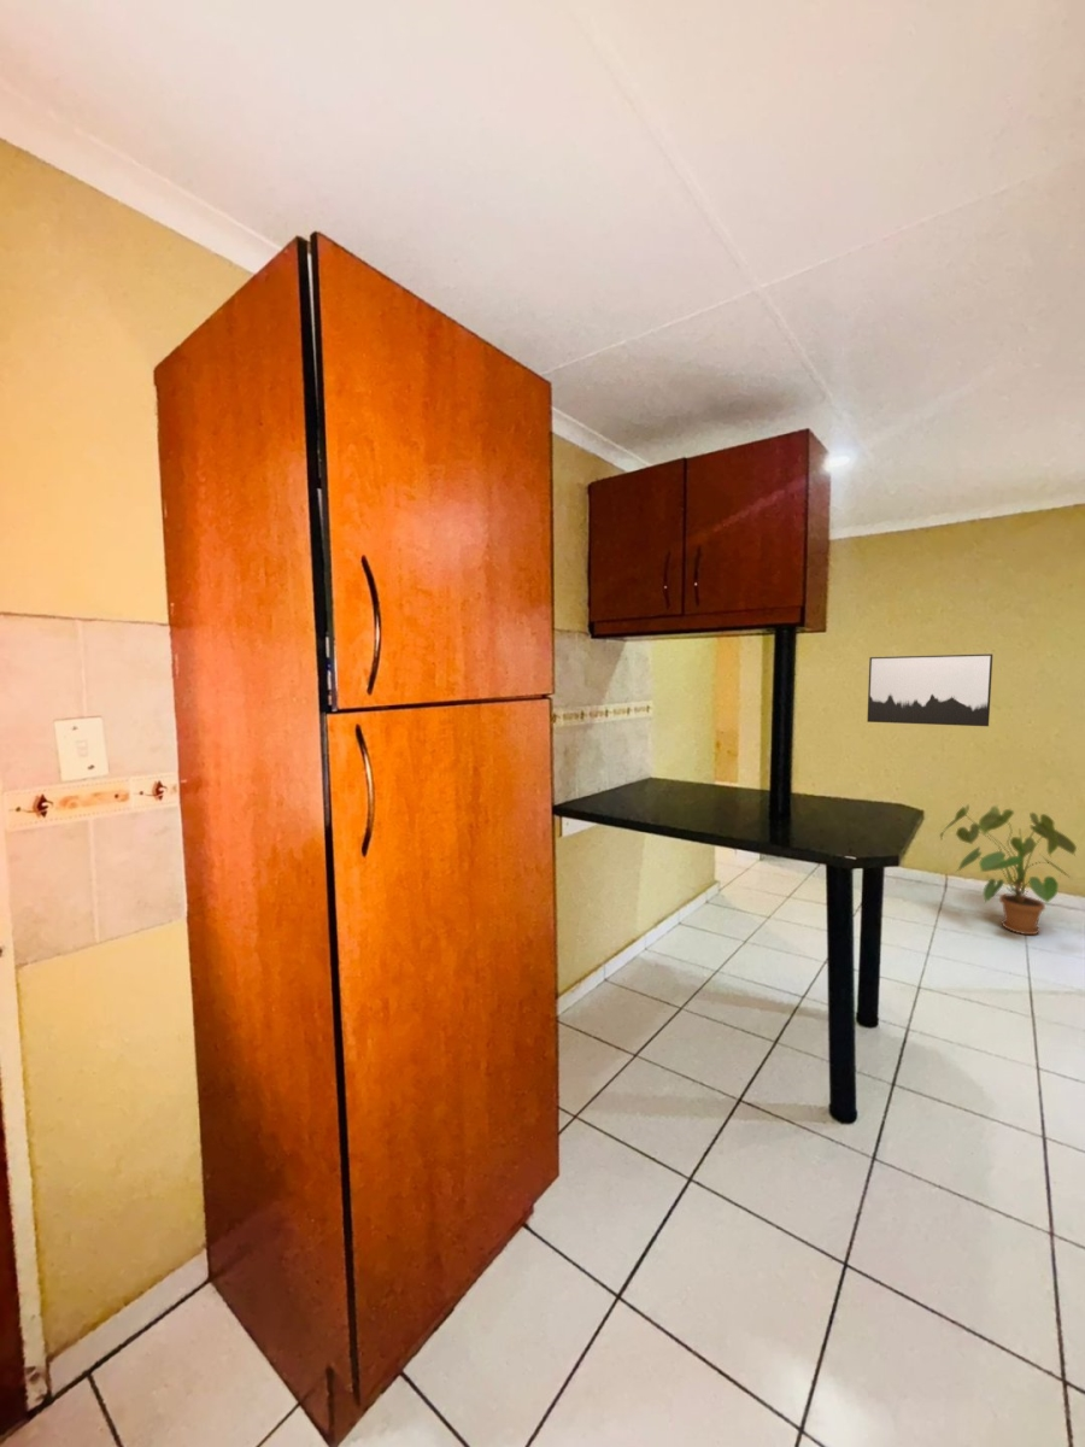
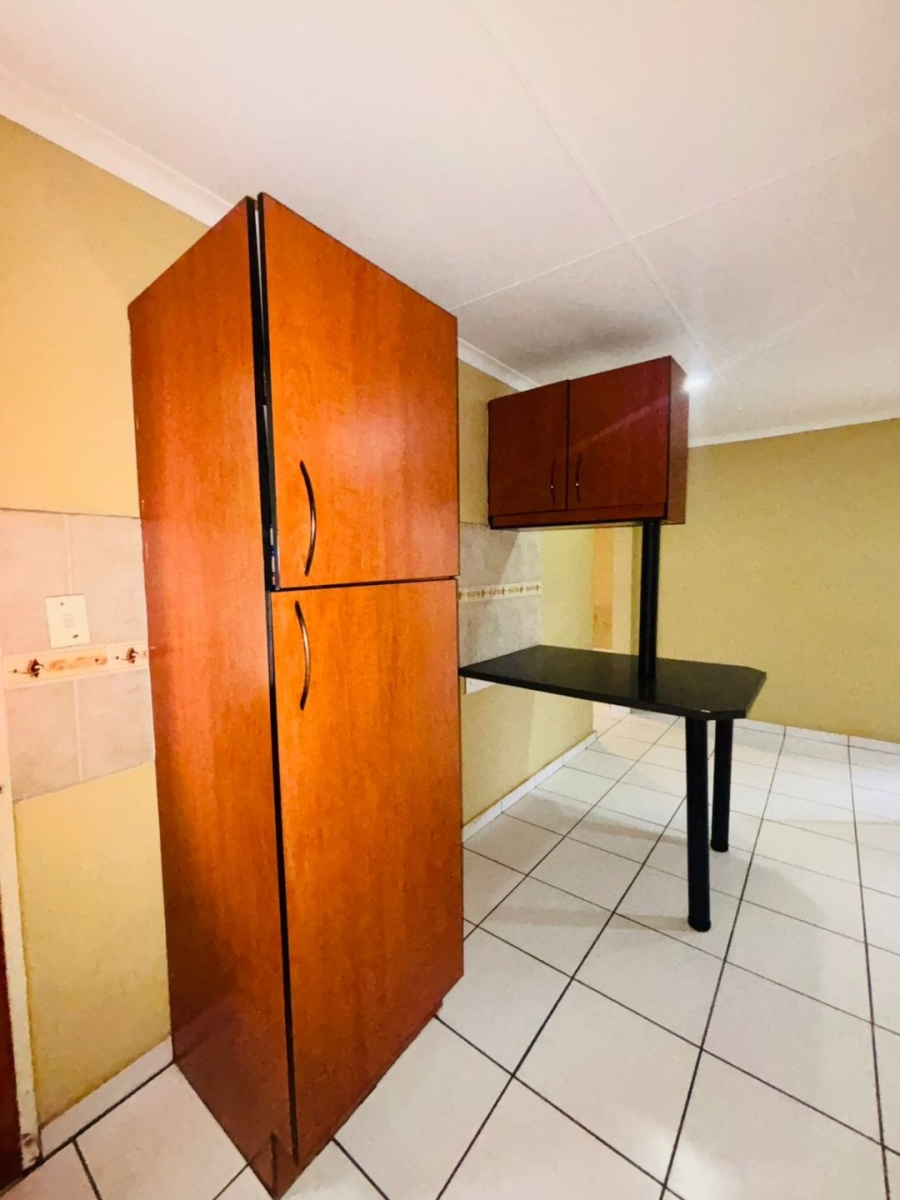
- house plant [939,803,1078,936]
- wall art [866,652,993,727]
